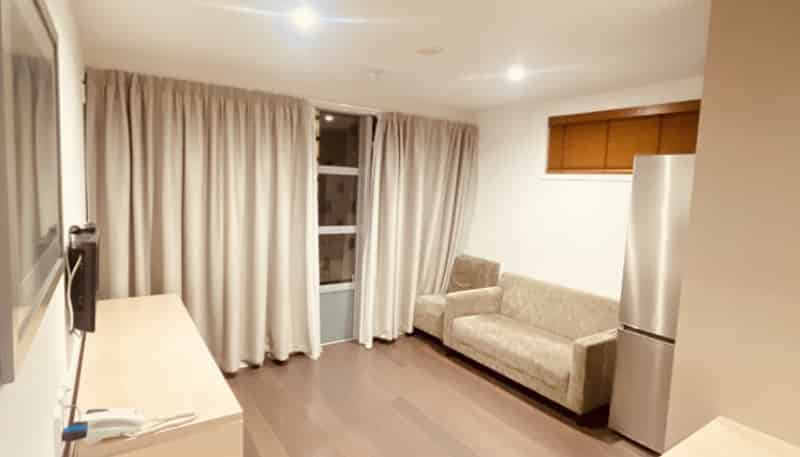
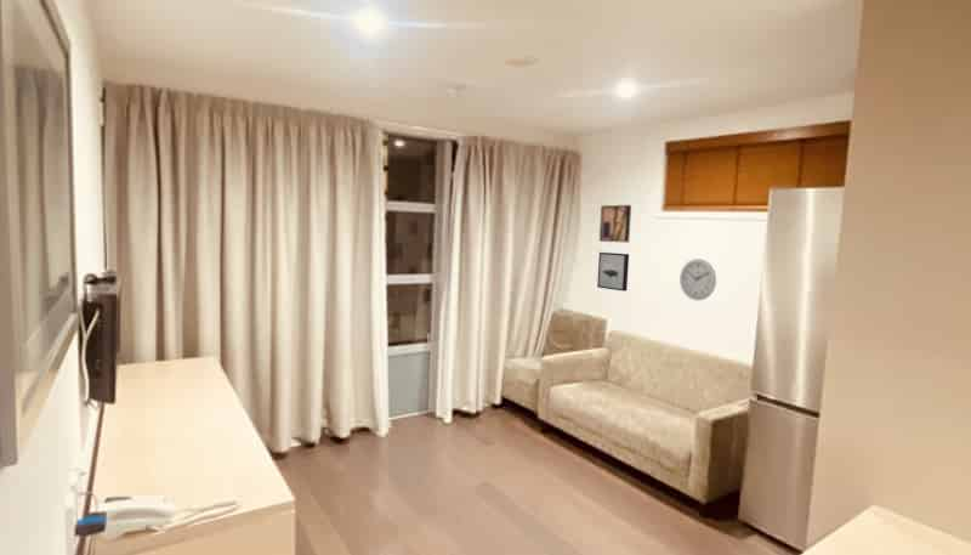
+ wall art [596,251,630,293]
+ wall clock [678,257,717,301]
+ wall art [598,204,632,244]
